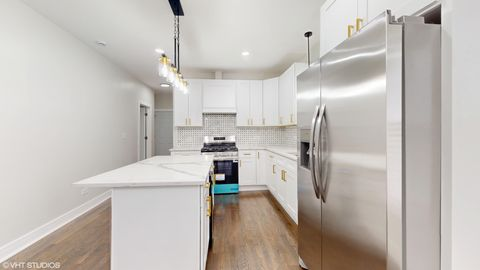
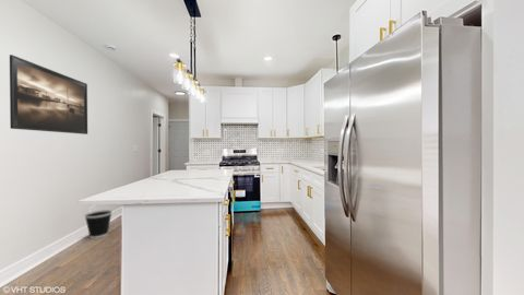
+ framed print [9,54,88,135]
+ wastebasket [83,209,114,239]
